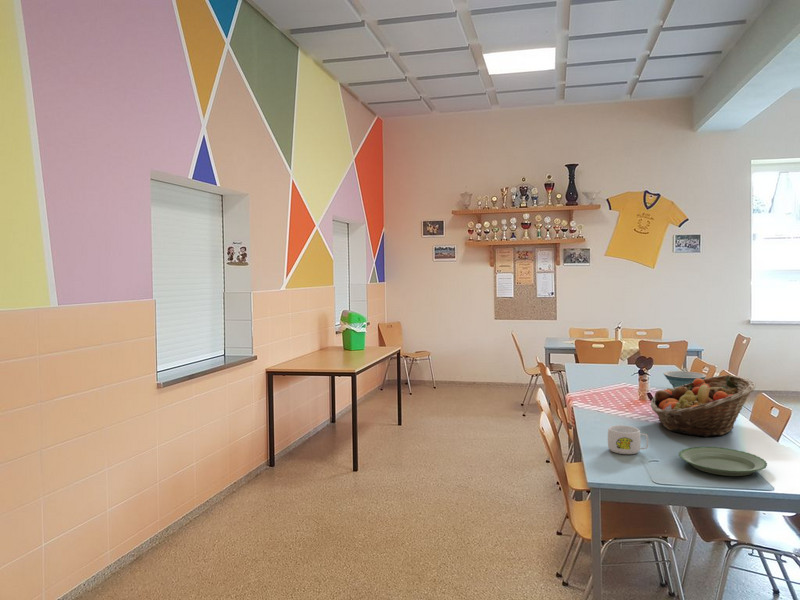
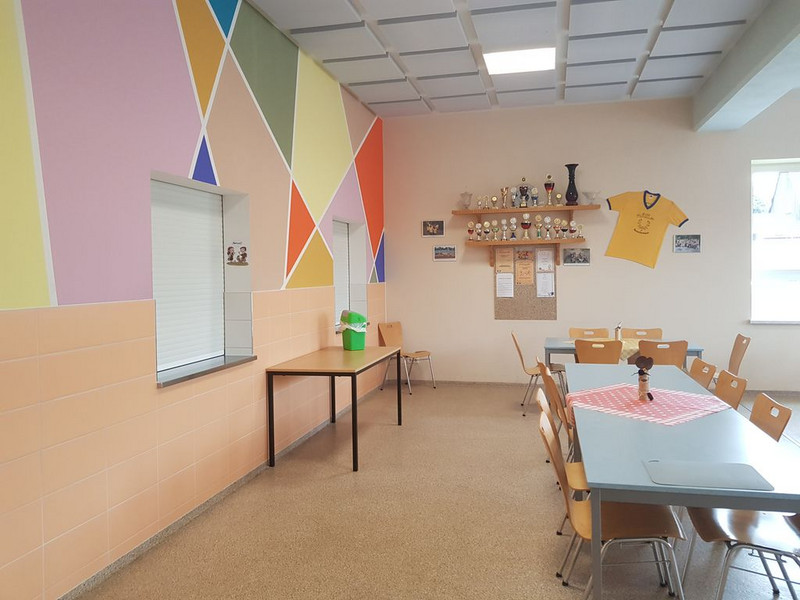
- plate [678,446,768,477]
- fruit basket [650,374,757,438]
- bowl [662,370,707,388]
- mug [607,424,649,455]
